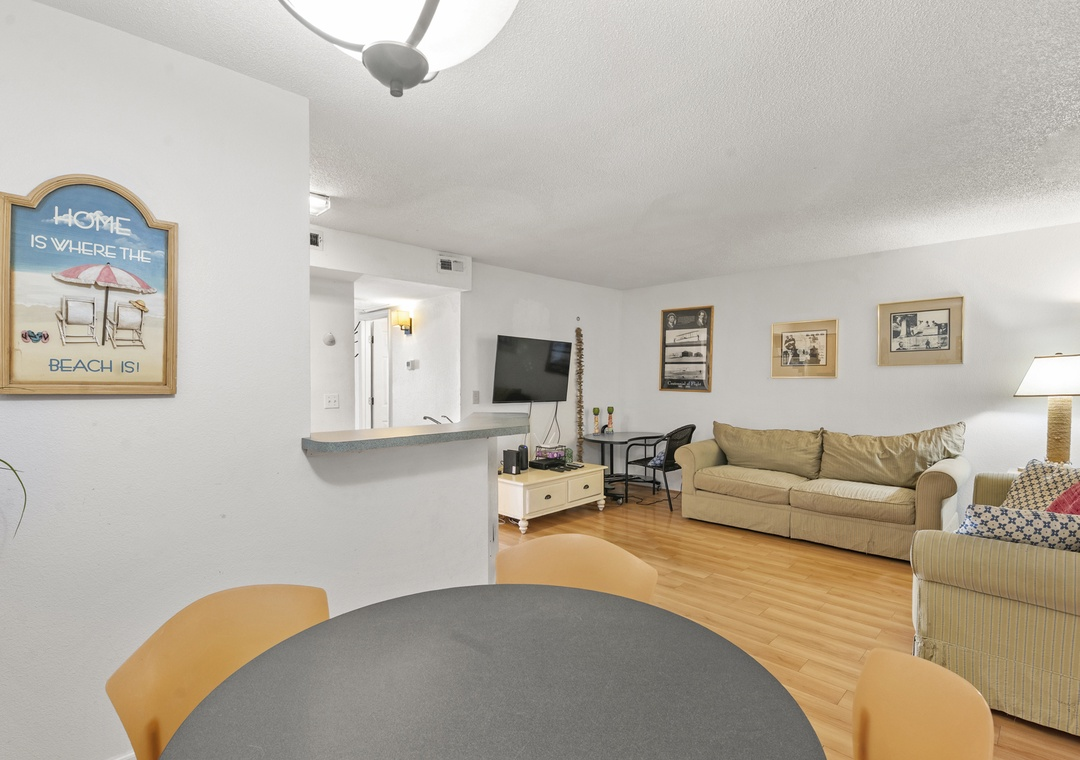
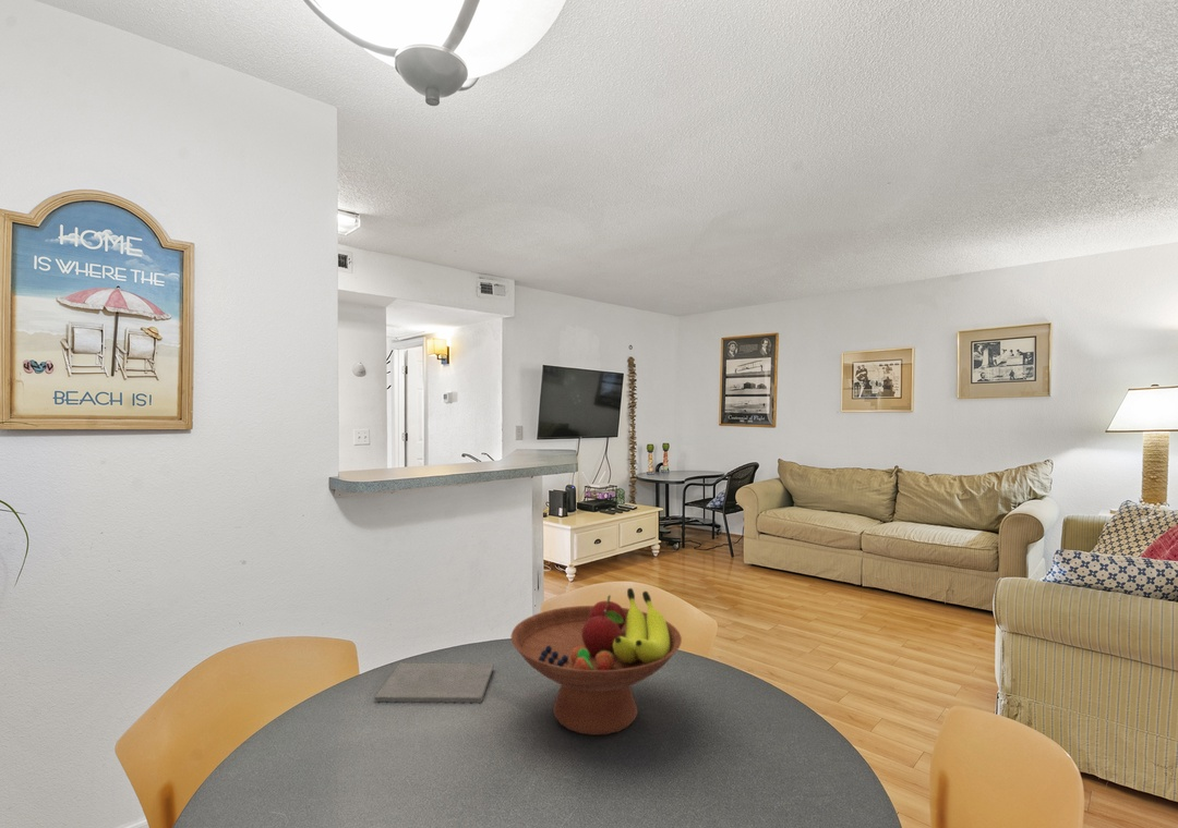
+ fruit bowl [510,587,683,736]
+ notepad [374,661,494,704]
